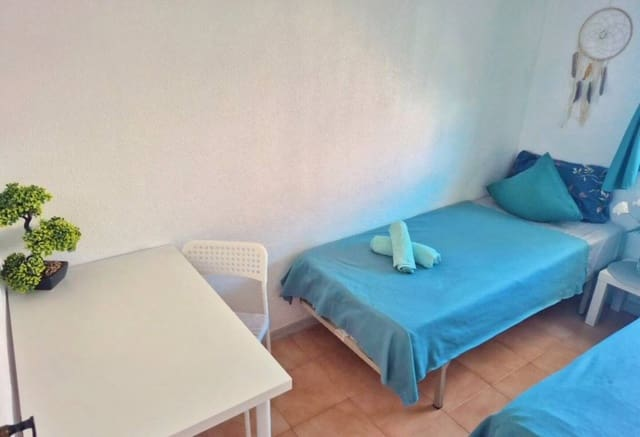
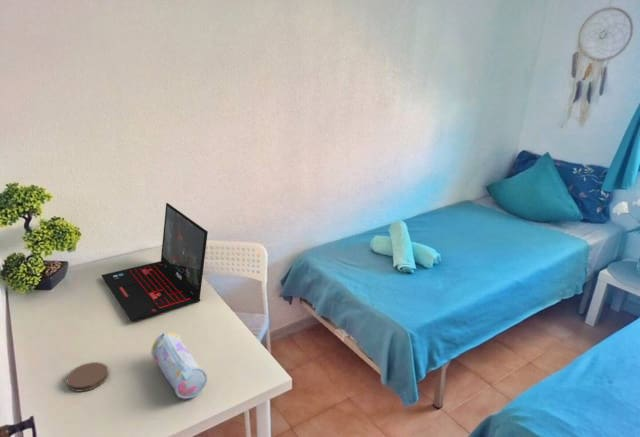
+ laptop [101,202,209,322]
+ pencil case [150,331,208,400]
+ coaster [66,361,110,392]
